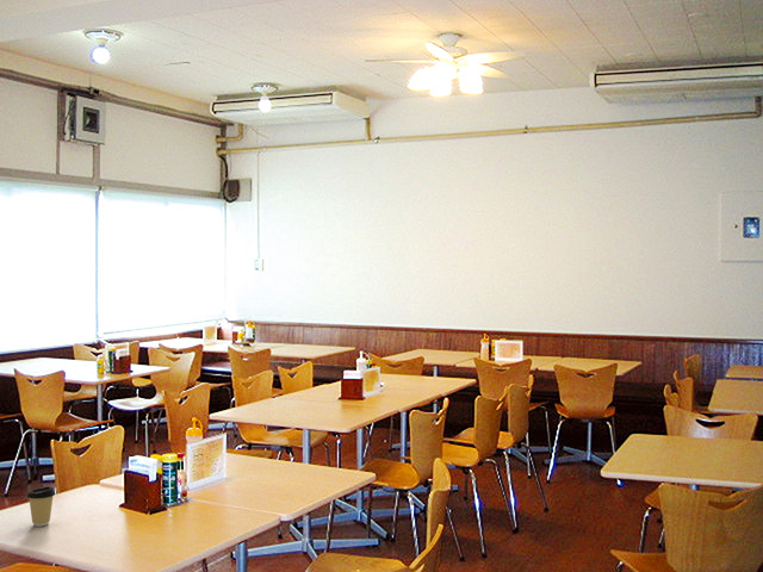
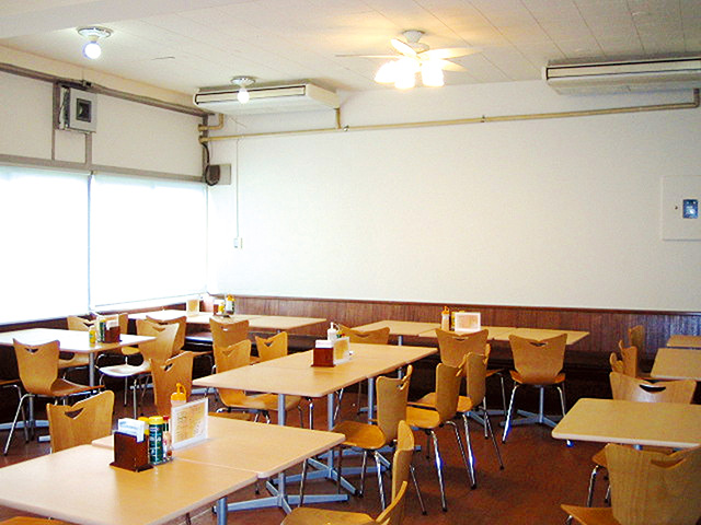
- coffee cup [25,485,56,528]
